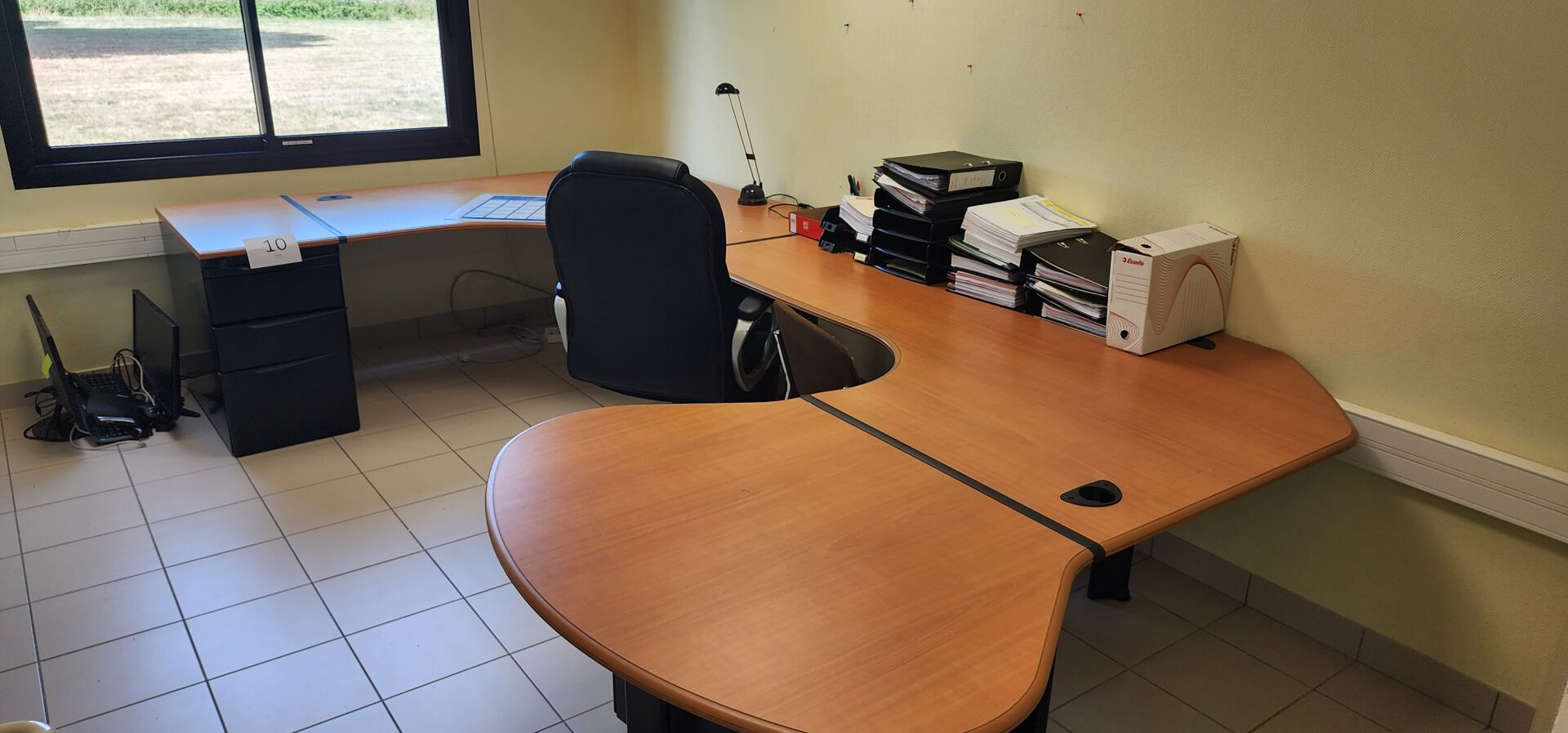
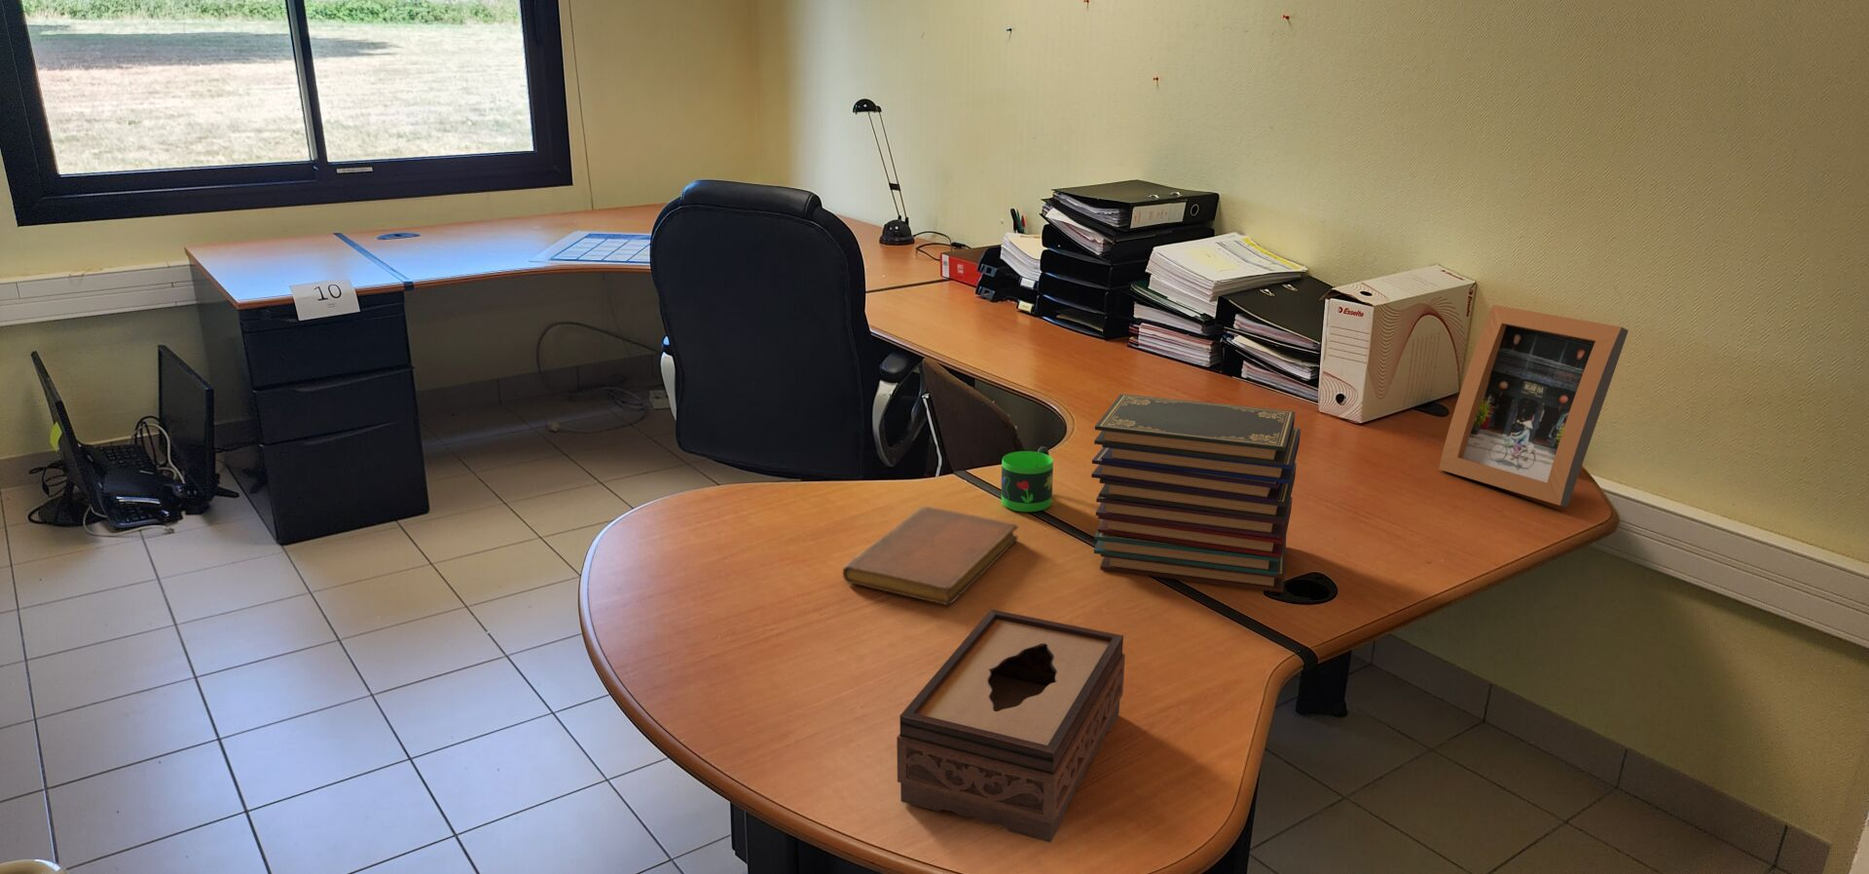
+ notebook [842,506,1019,606]
+ mug [1001,445,1054,513]
+ picture frame [1438,304,1629,508]
+ book stack [1091,392,1302,594]
+ tissue box [895,608,1126,844]
